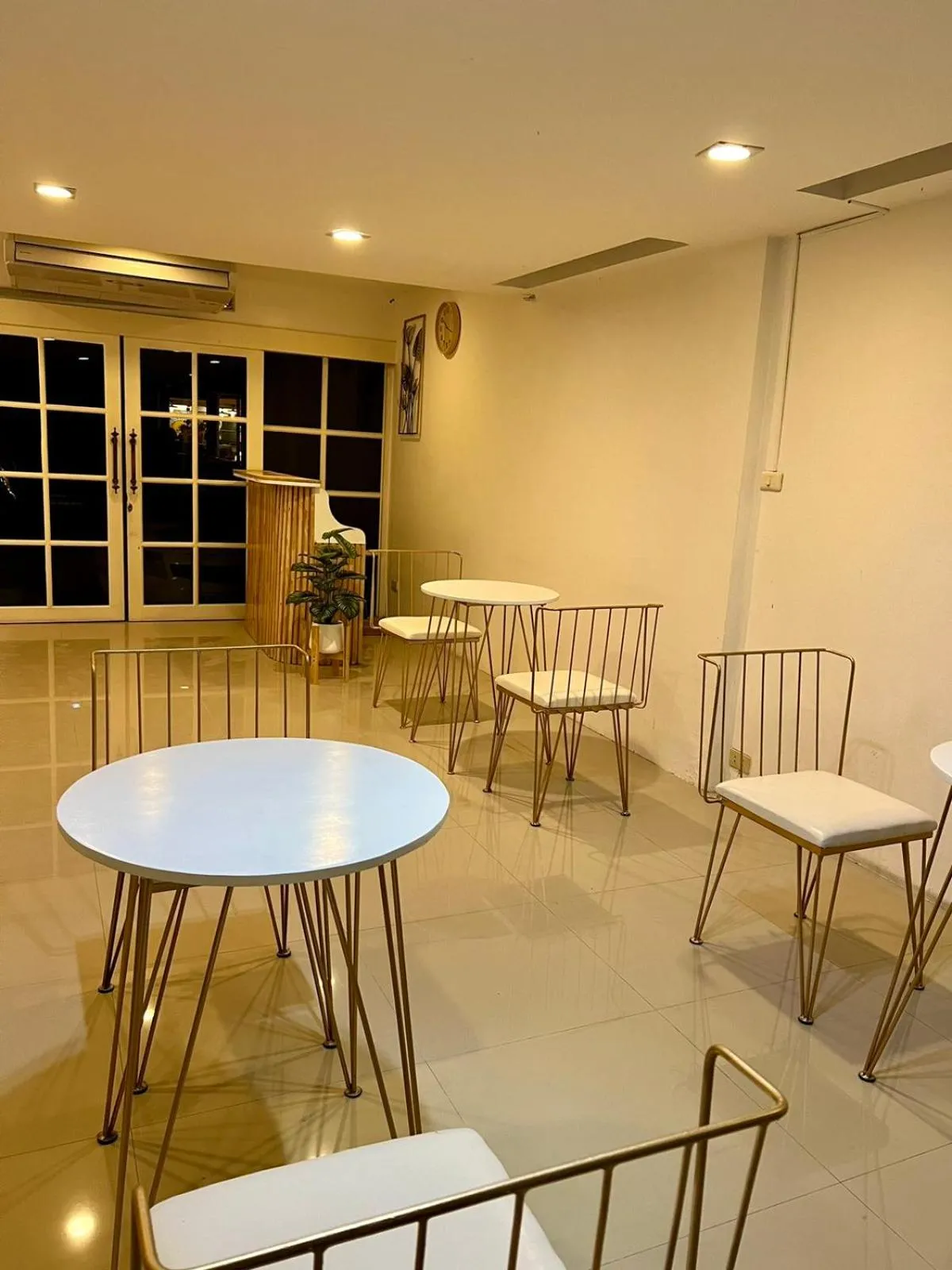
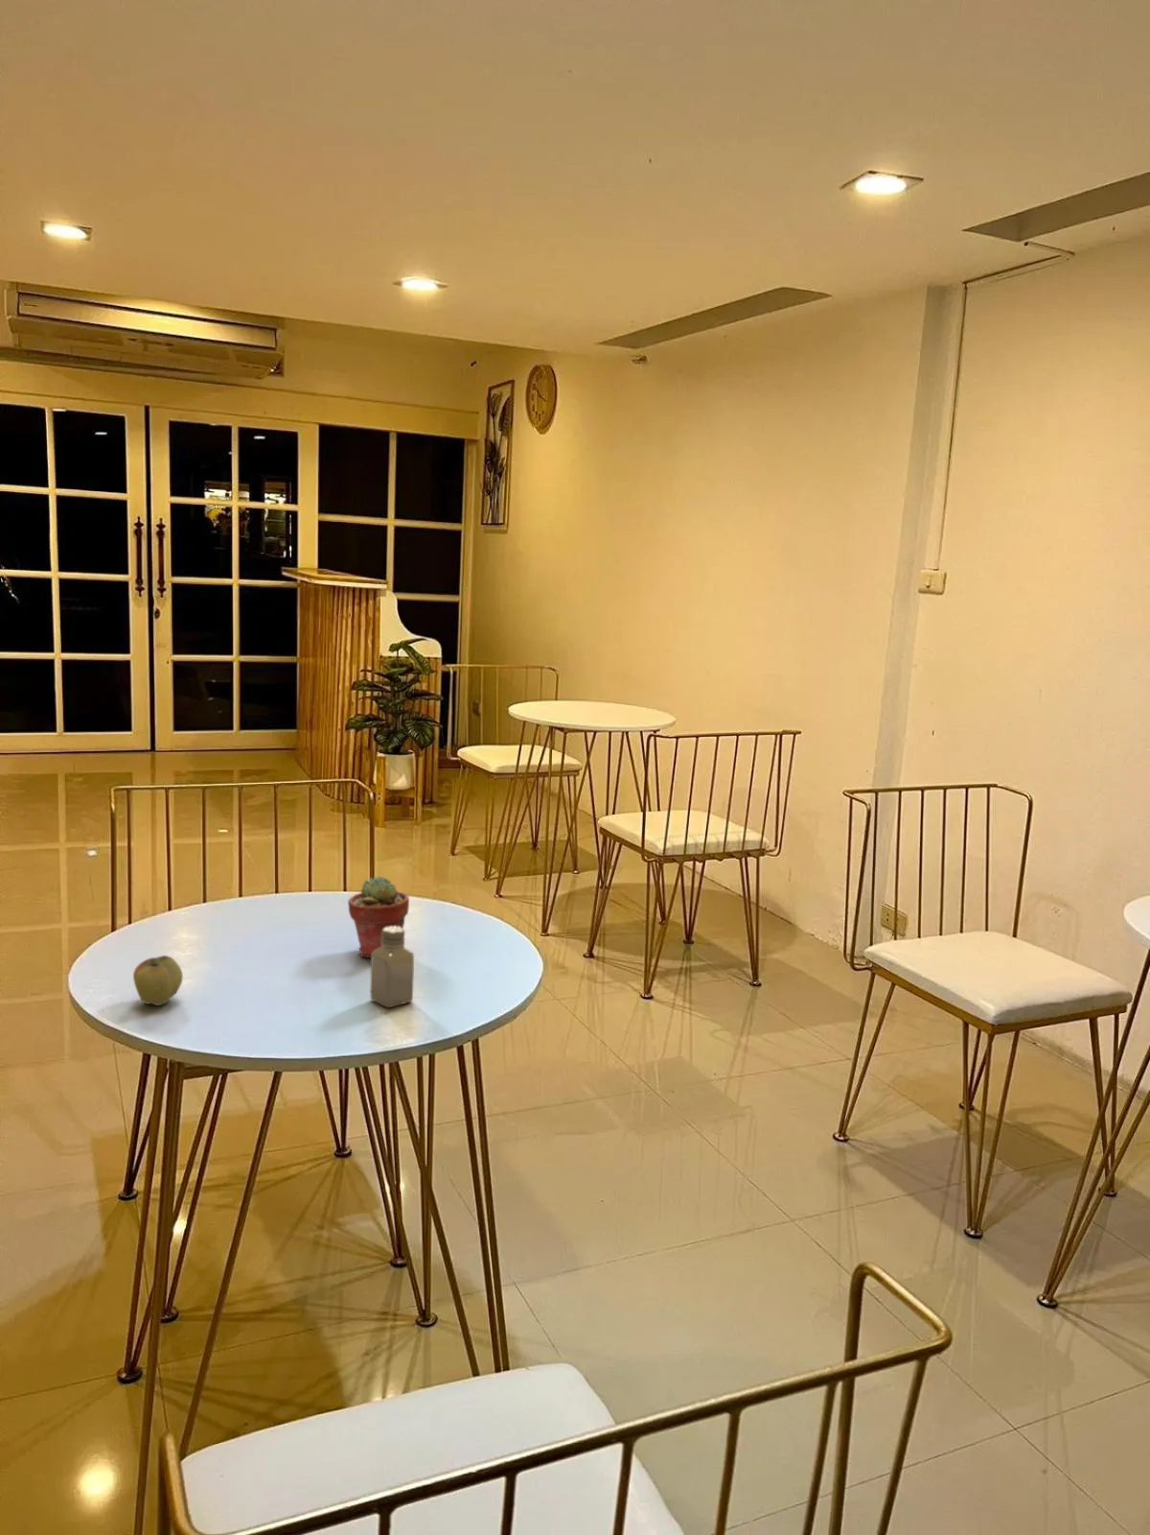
+ potted succulent [347,875,411,958]
+ saltshaker [370,926,416,1008]
+ apple [132,955,184,1007]
